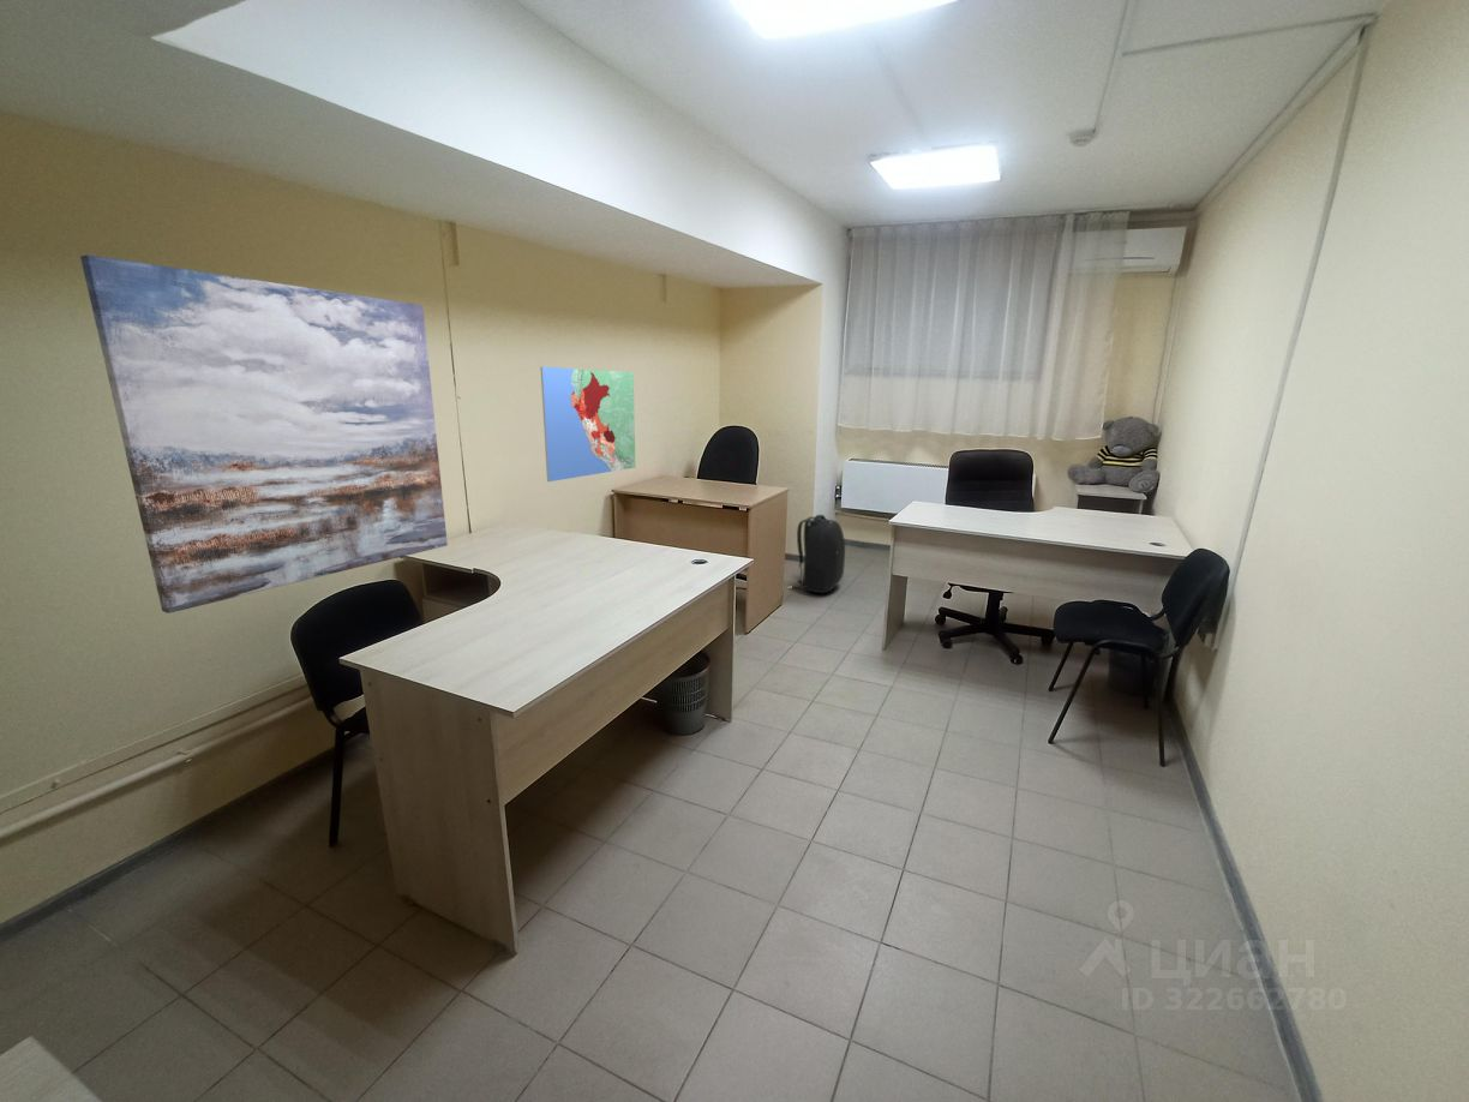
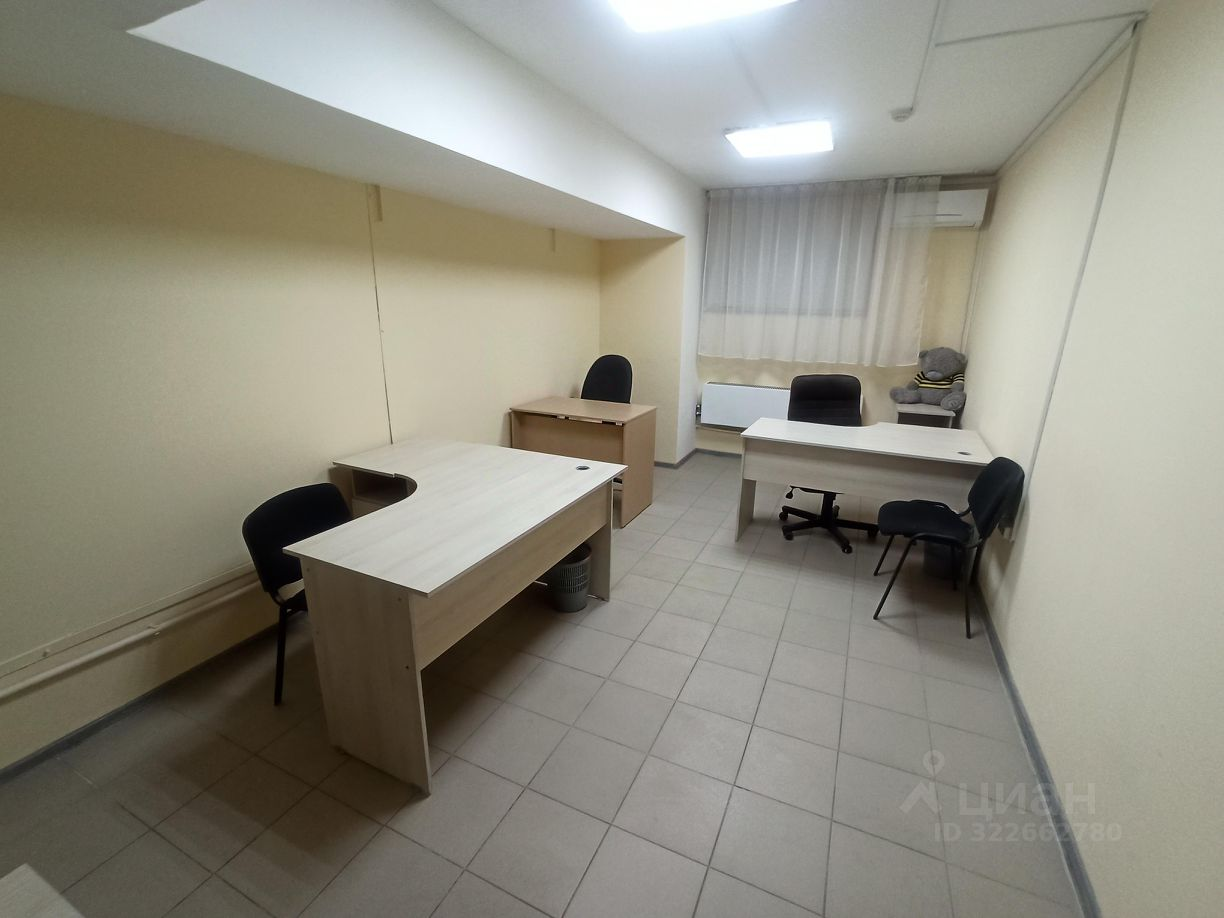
- map [539,366,636,483]
- backpack [793,514,846,594]
- wall art [79,253,449,615]
